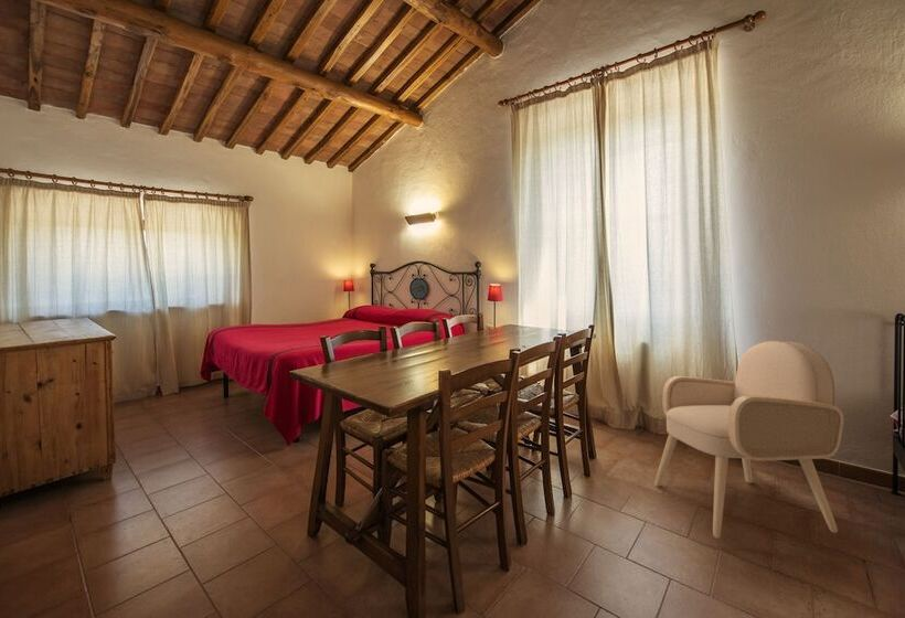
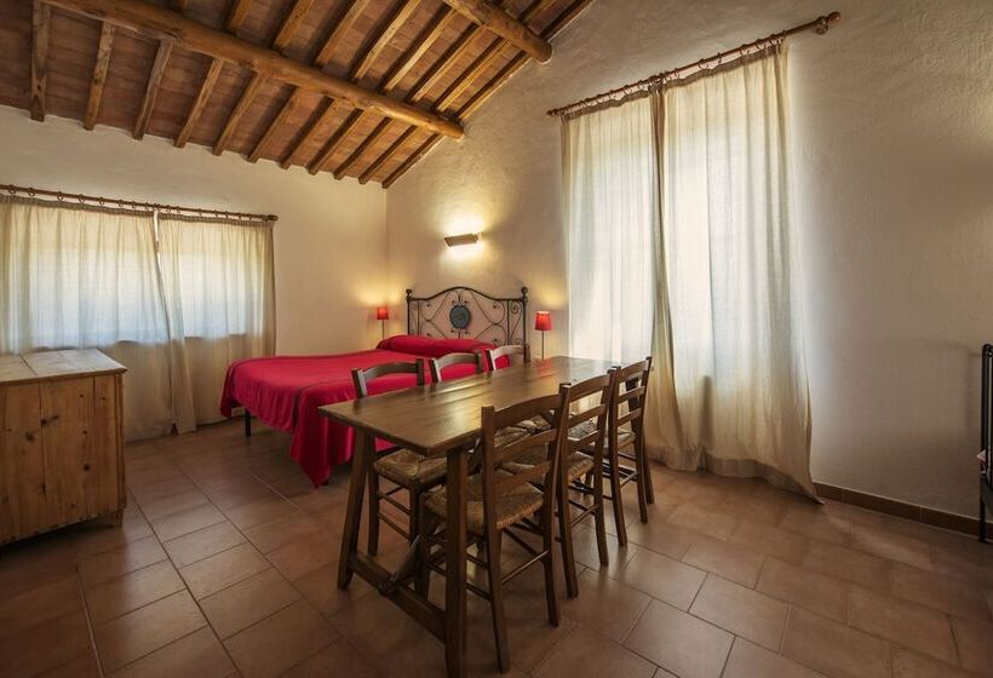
- armchair [653,339,844,540]
